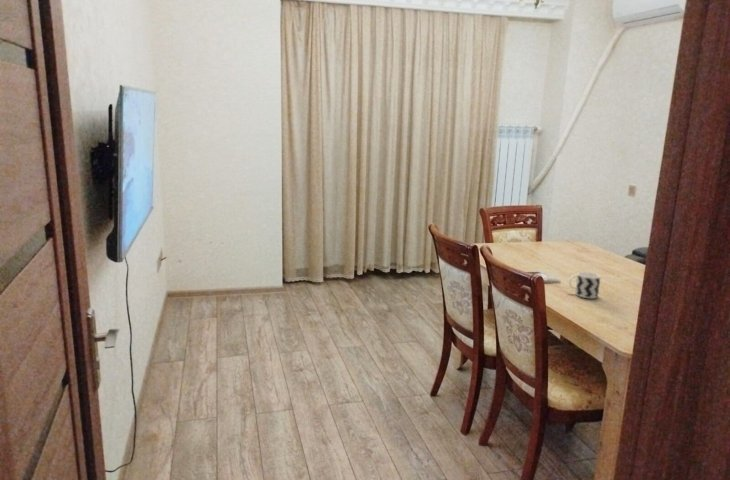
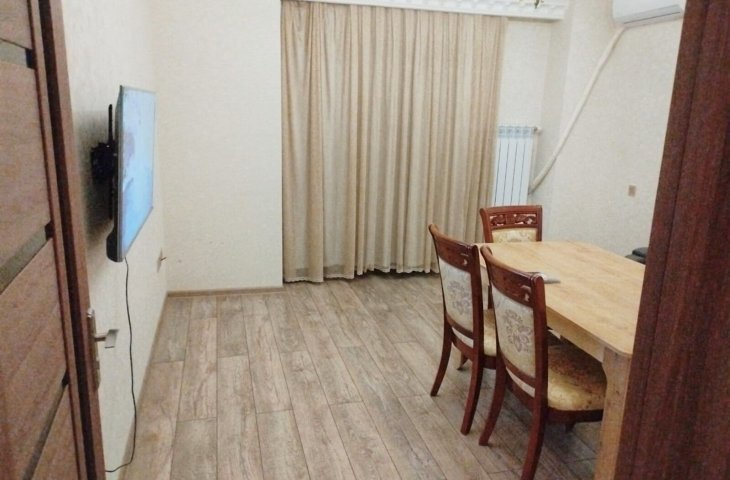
- cup [568,271,602,299]
